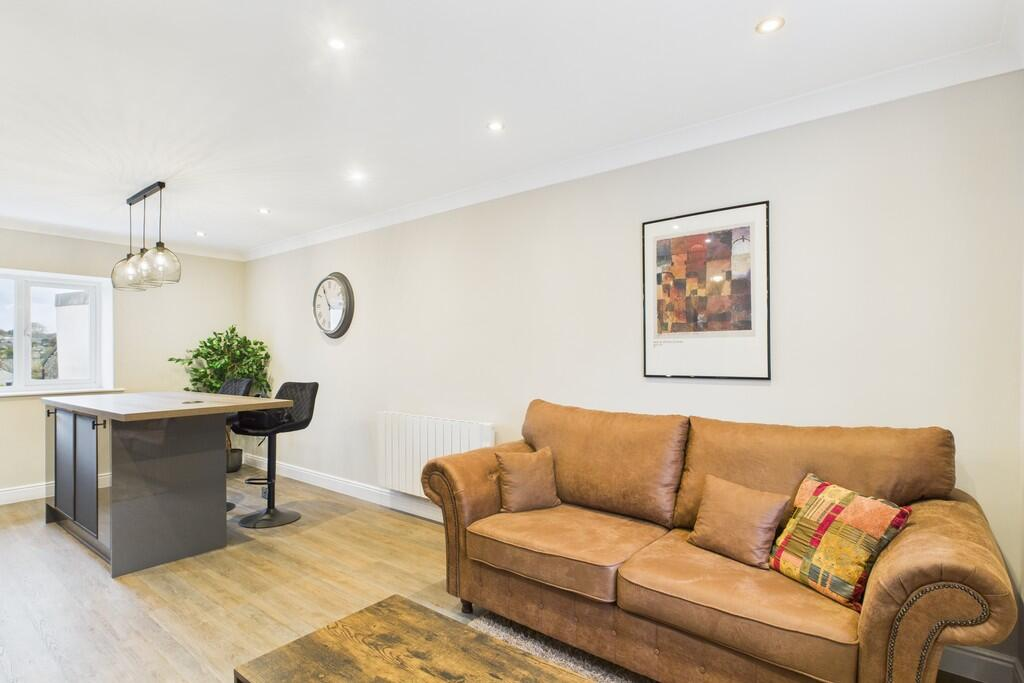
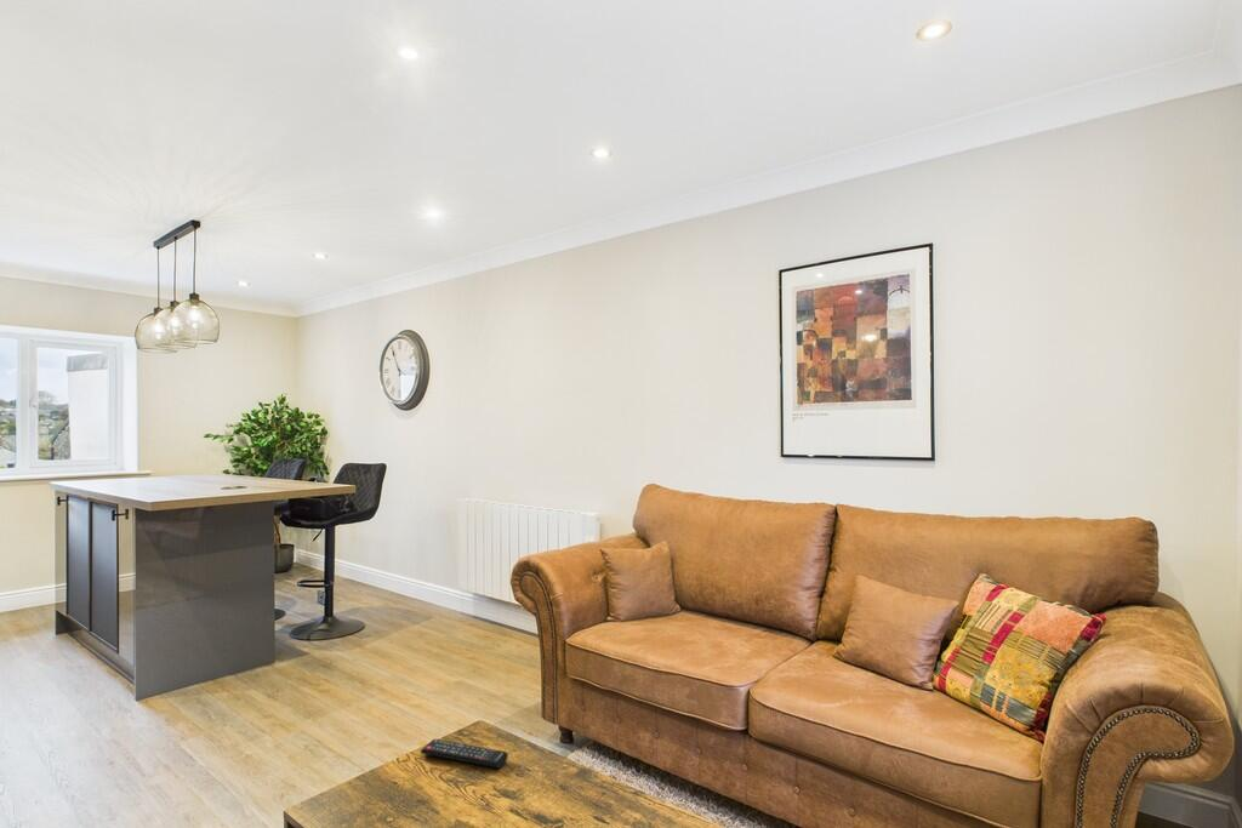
+ remote control [420,738,509,770]
